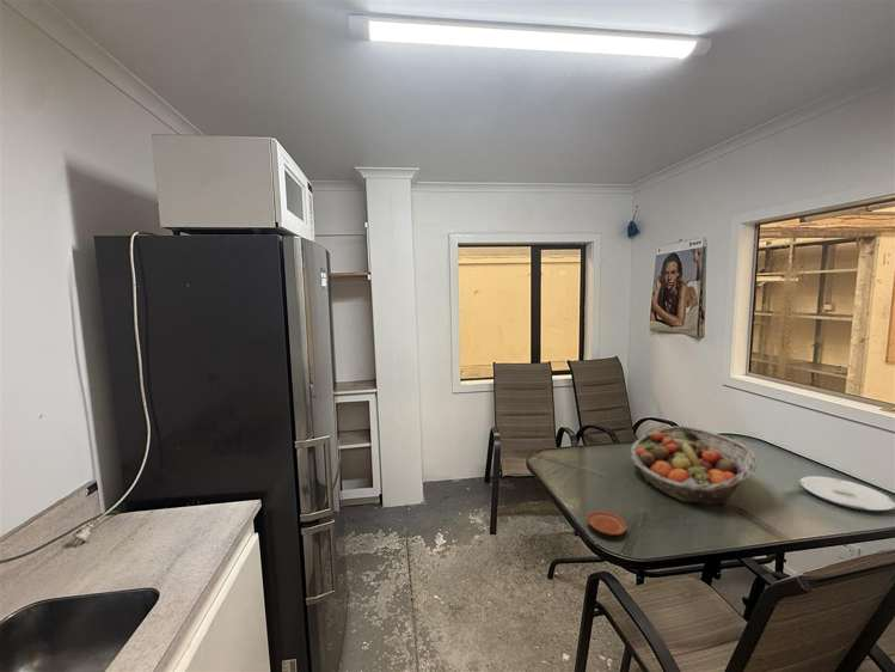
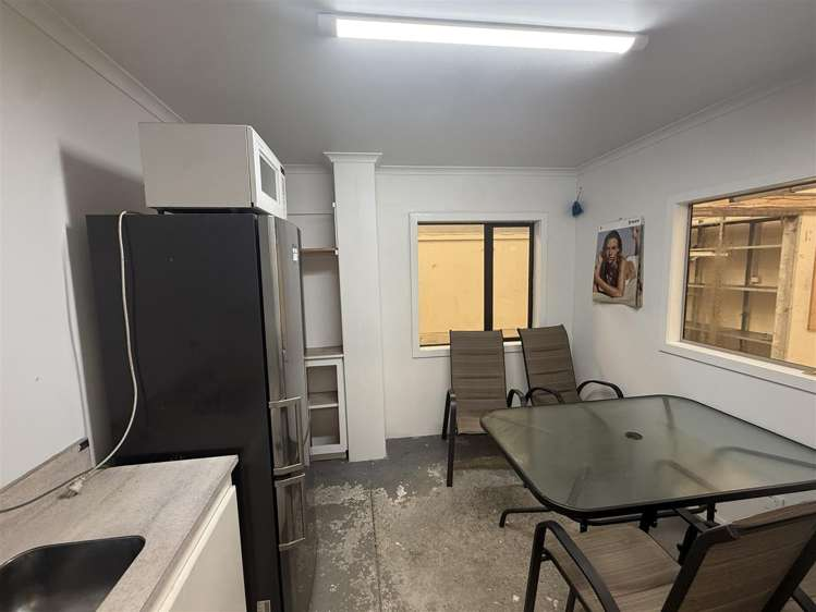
- plate [586,509,627,536]
- fruit basket [630,424,758,507]
- plate [798,475,895,512]
